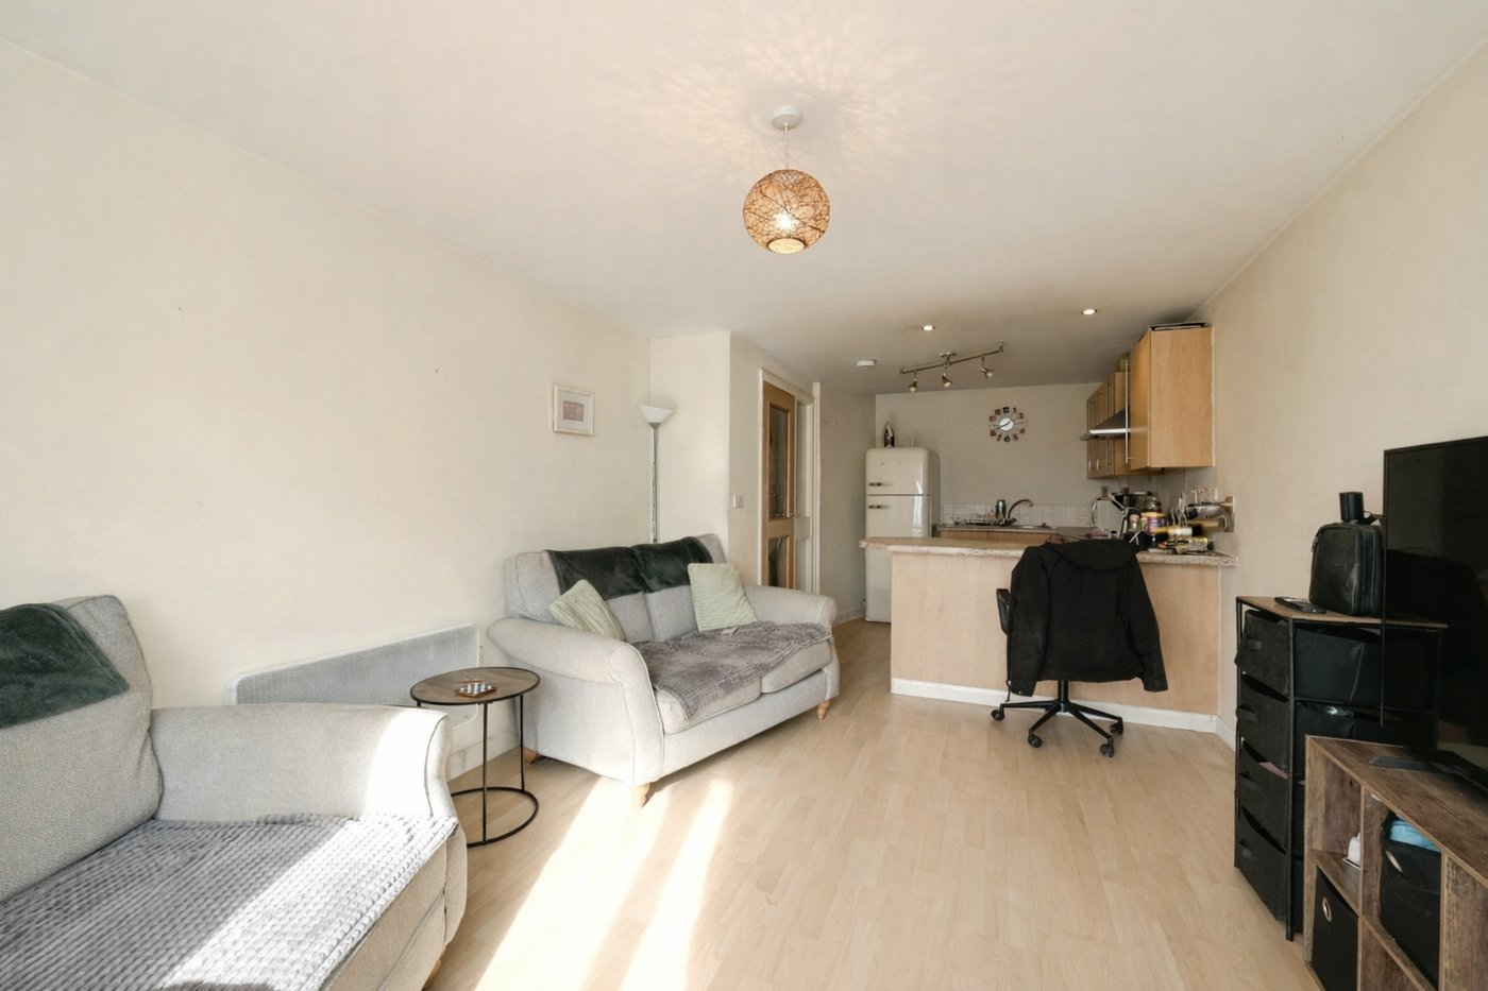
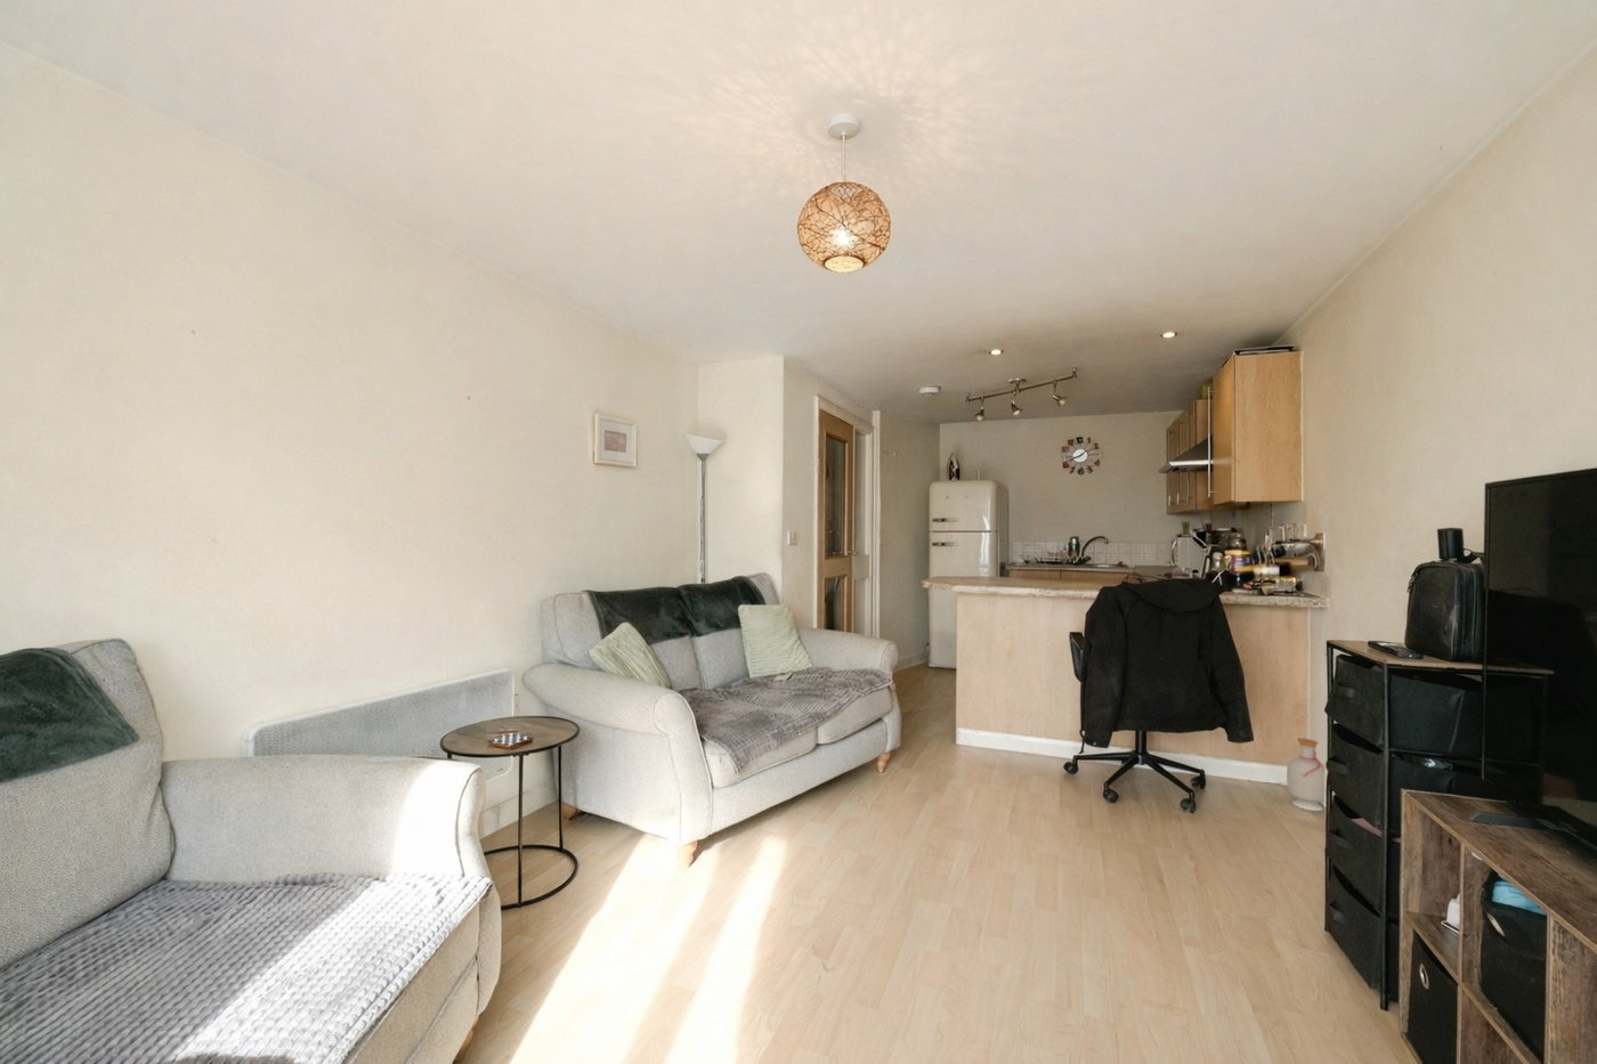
+ bottle [1286,736,1325,812]
